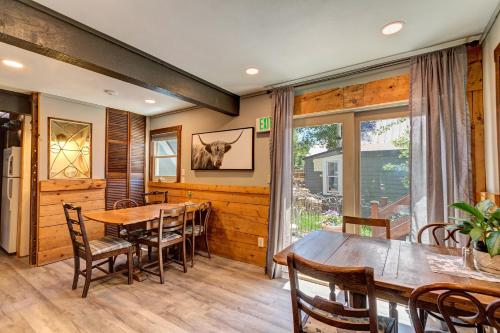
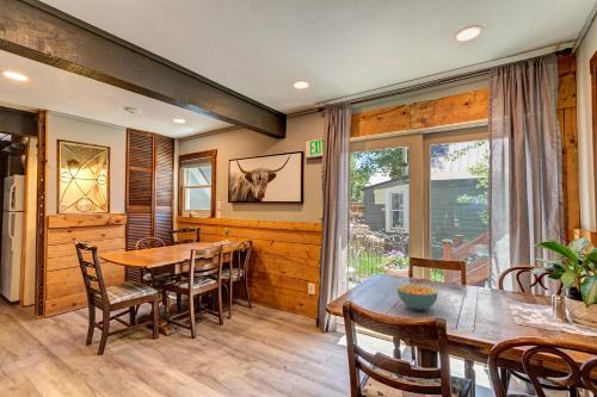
+ cereal bowl [396,283,439,311]
